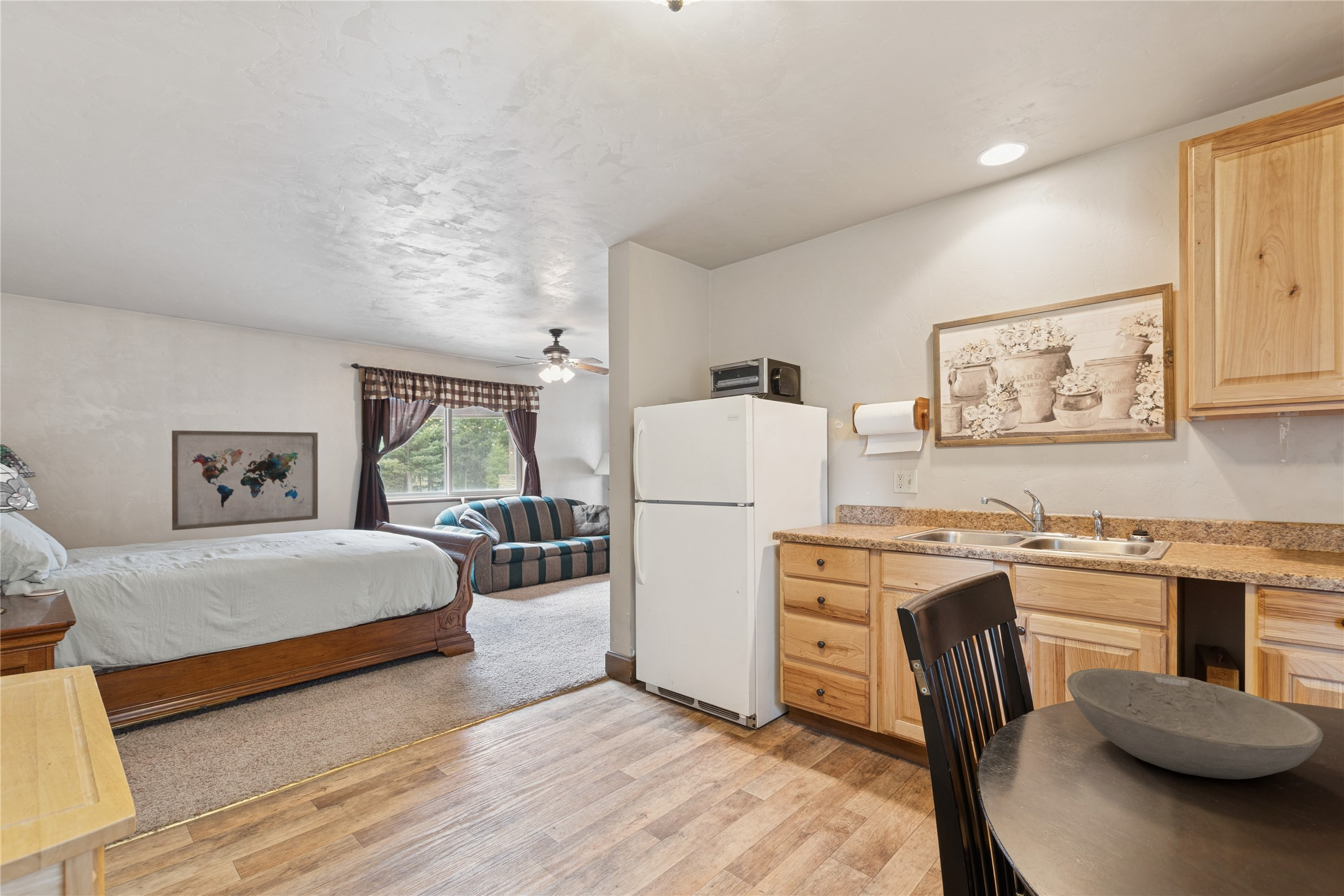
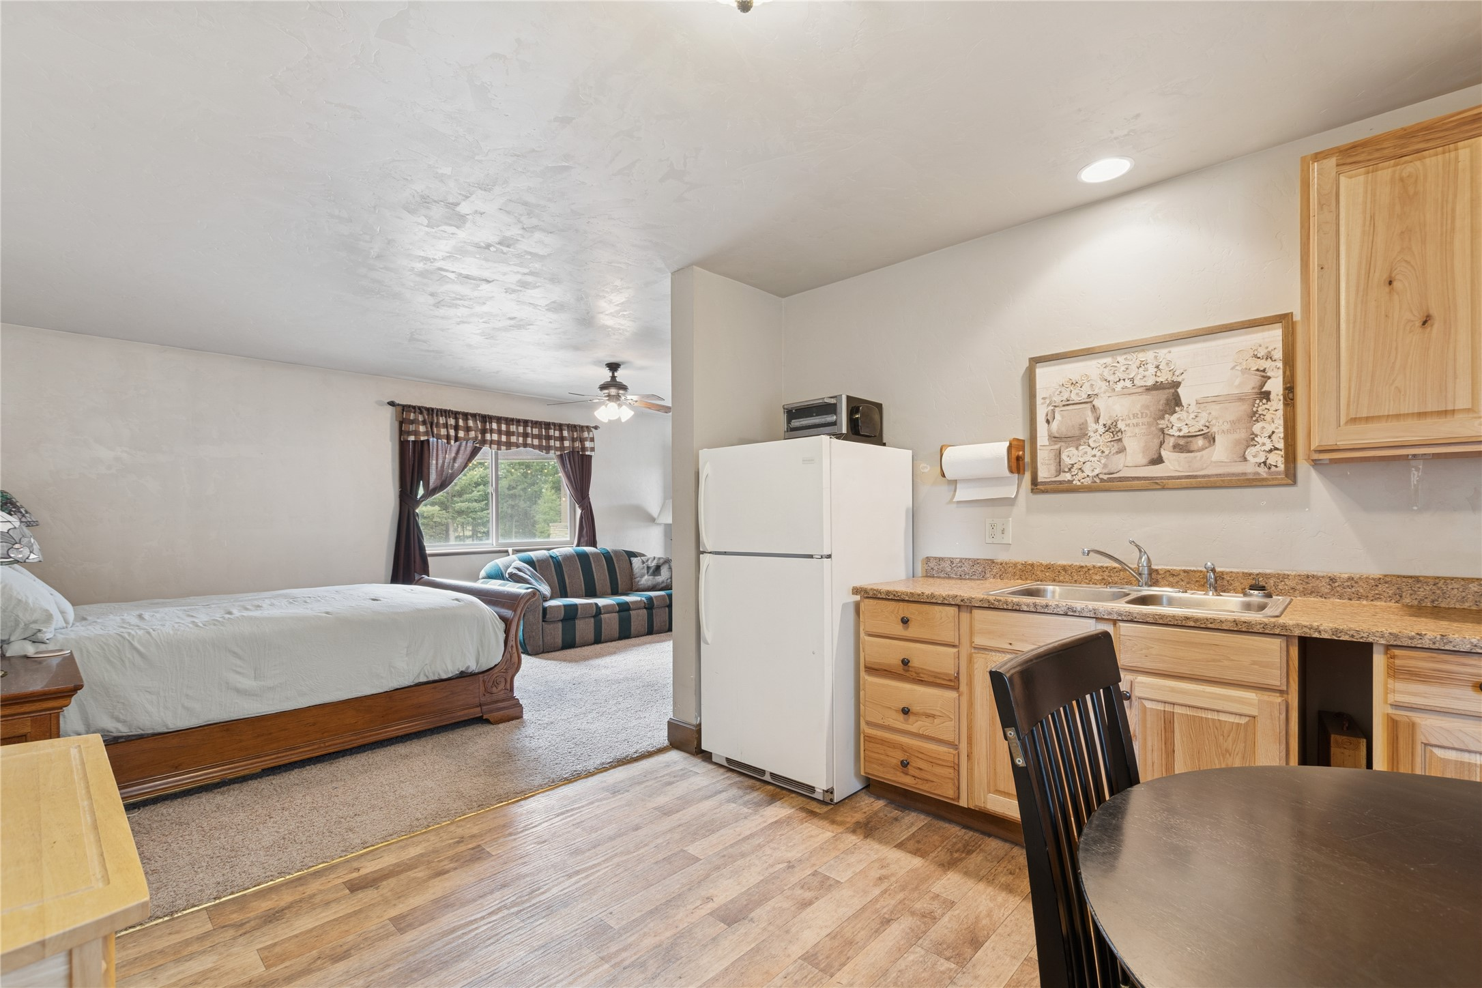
- wall art [171,430,319,531]
- bowl [1066,668,1324,780]
